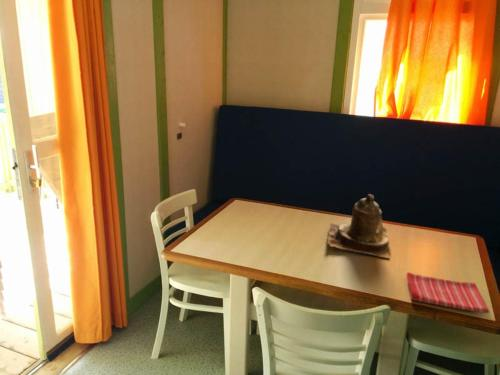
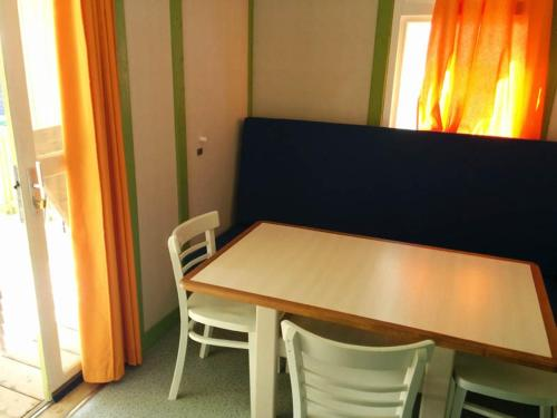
- dish towel [405,271,490,314]
- teapot [327,193,390,259]
